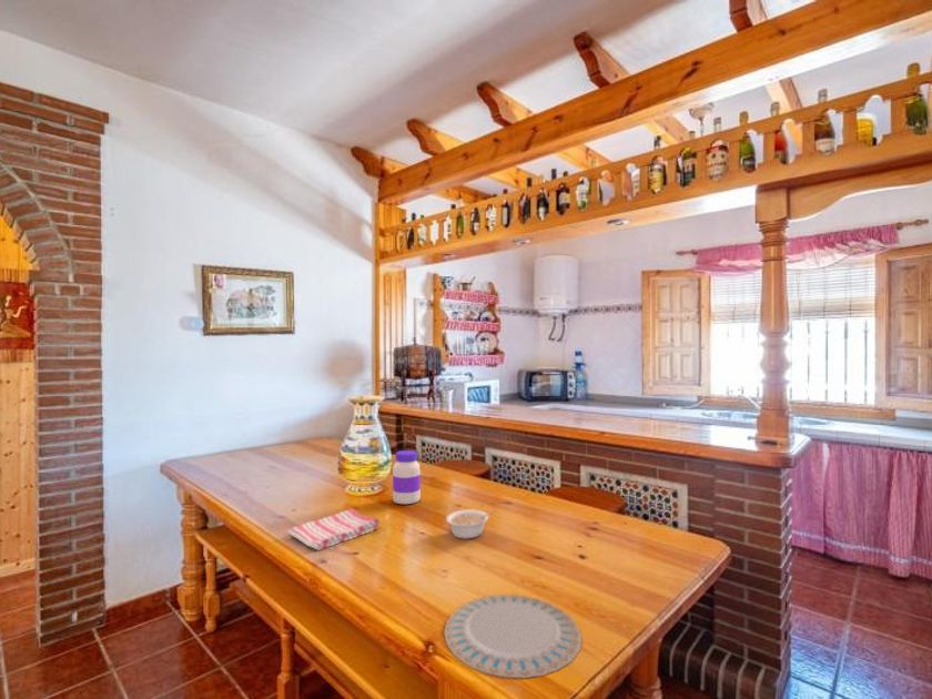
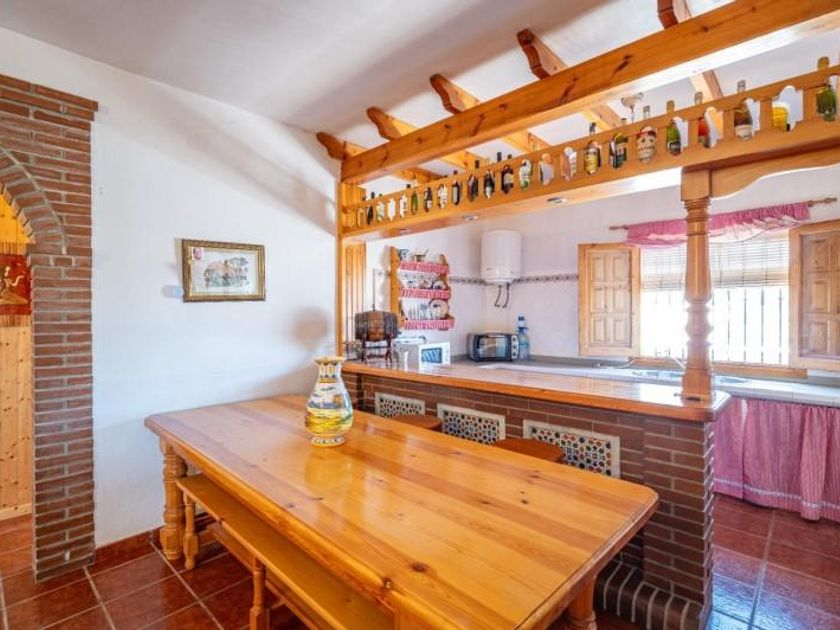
- legume [445,508,498,540]
- jar [392,449,422,505]
- chinaware [443,594,582,679]
- dish towel [286,507,381,551]
